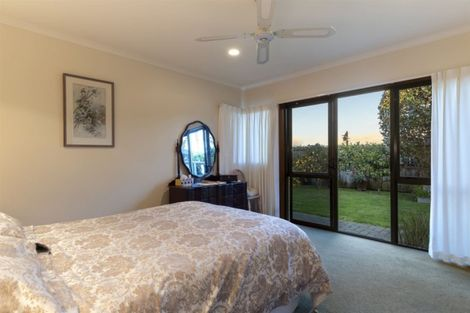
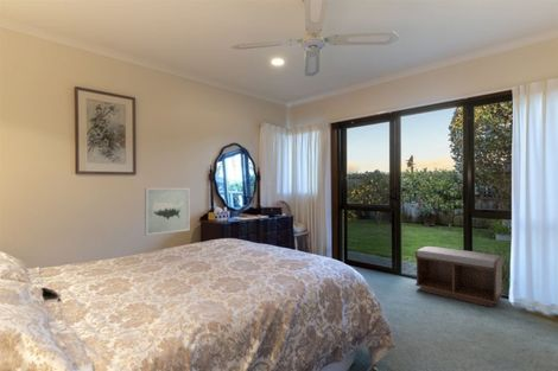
+ bench [414,245,503,308]
+ wall art [144,187,191,237]
